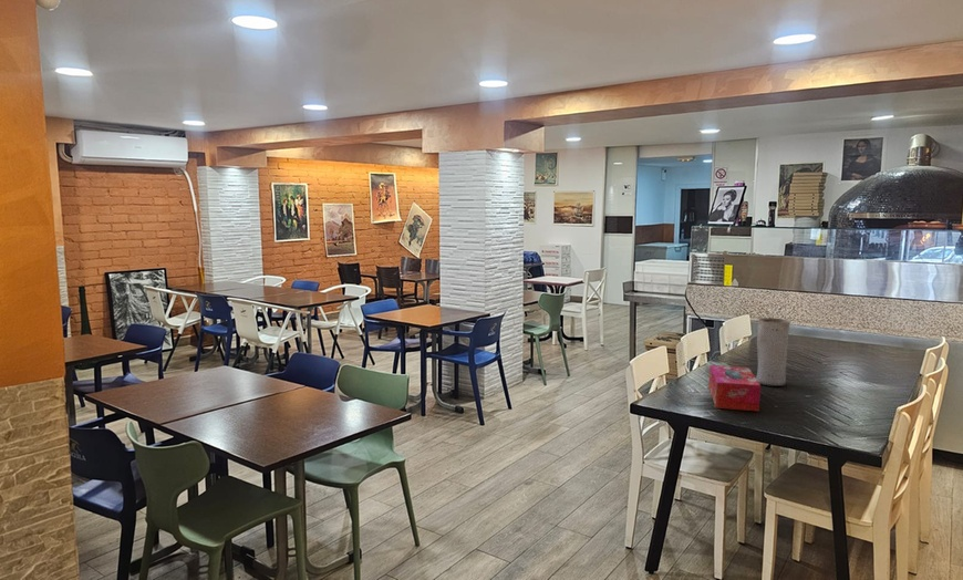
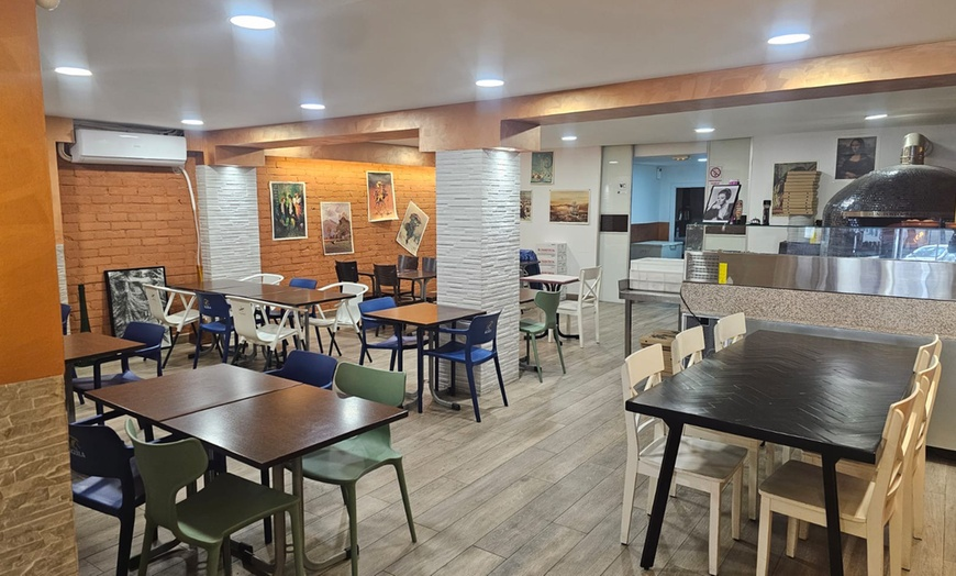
- tissue box [707,364,762,413]
- vase [755,317,791,387]
